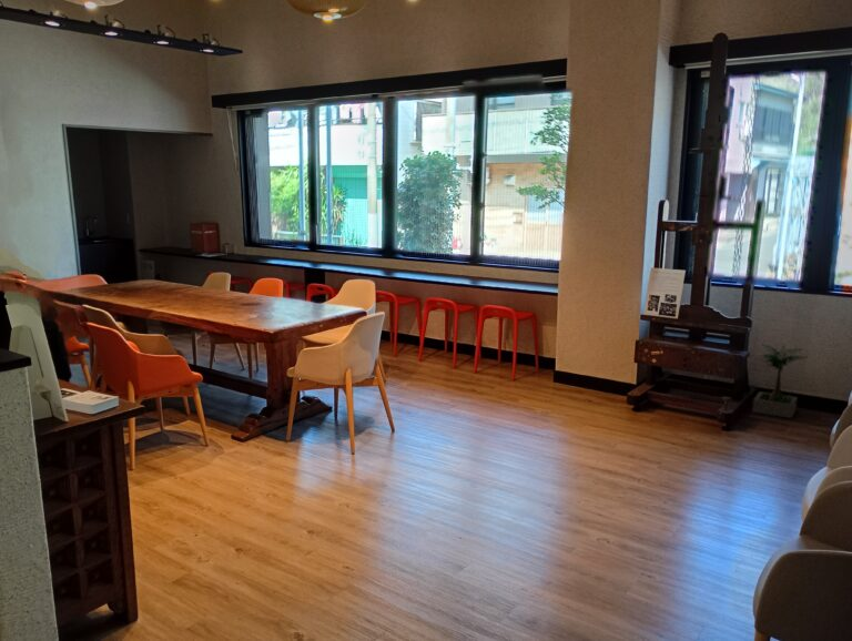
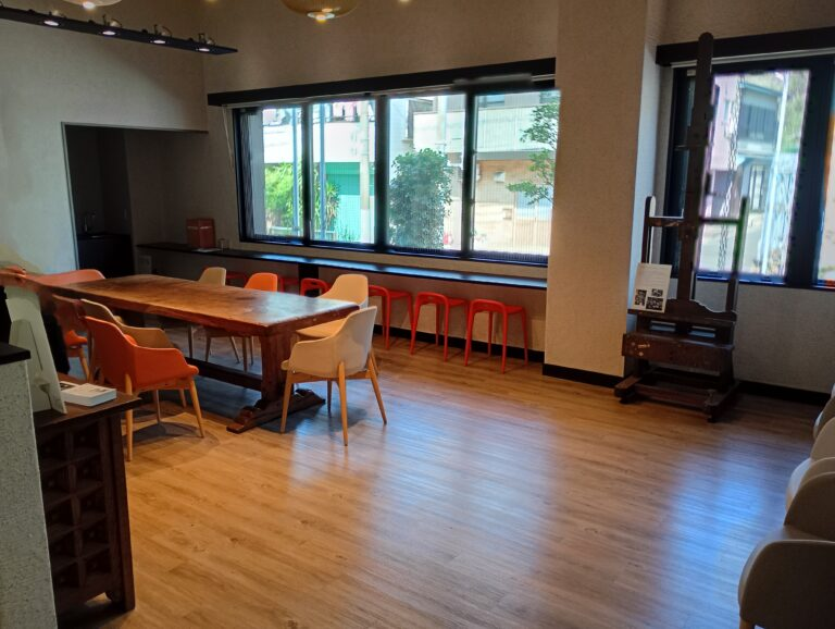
- potted plant [751,344,809,419]
